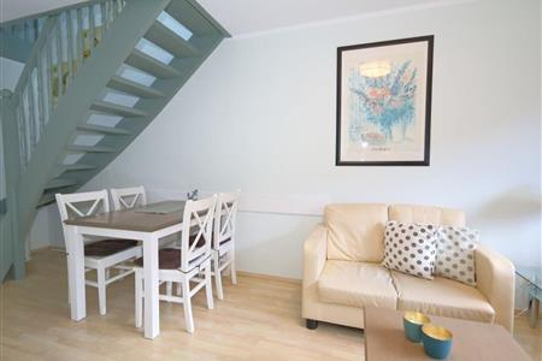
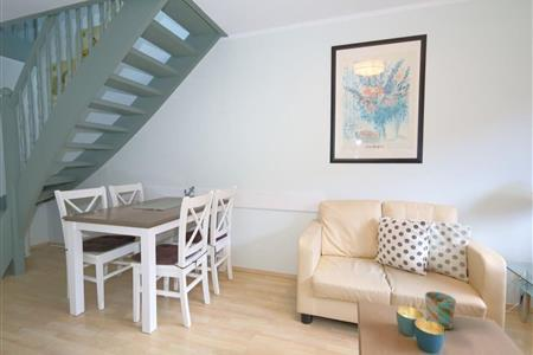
+ mug [424,290,457,330]
